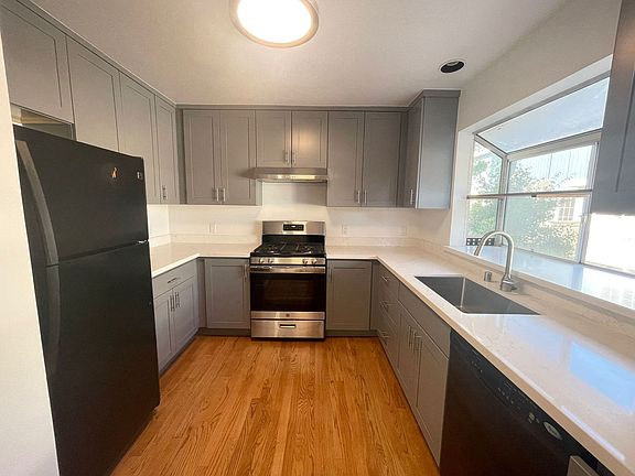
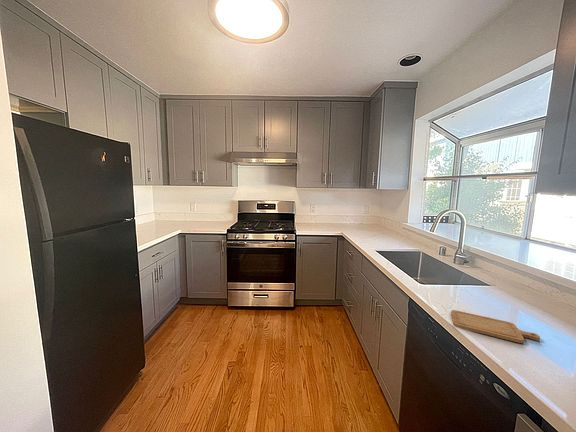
+ chopping board [450,309,541,344]
